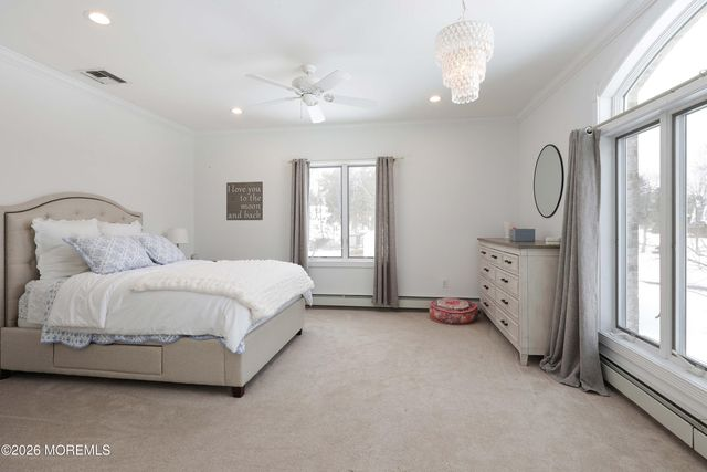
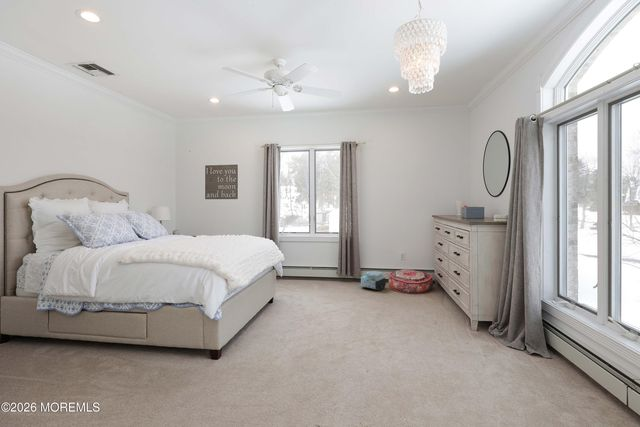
+ backpack [360,270,387,291]
